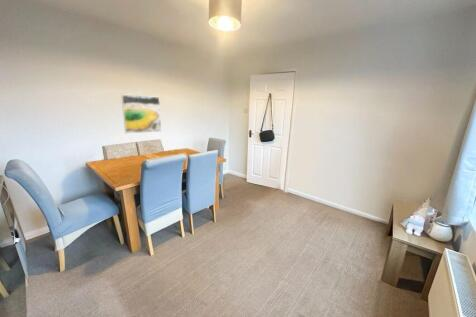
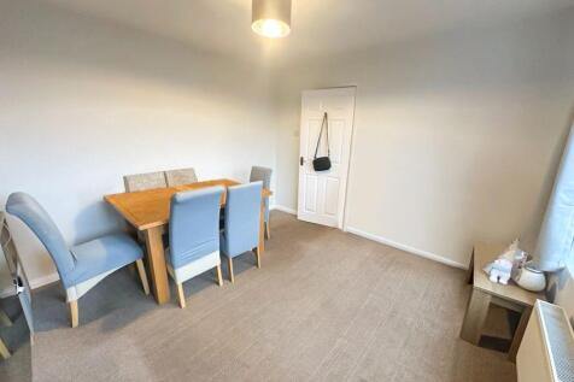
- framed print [120,93,162,134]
